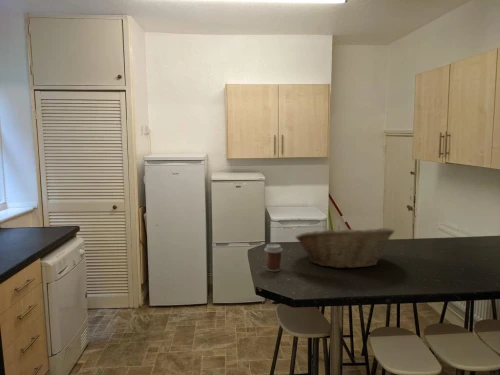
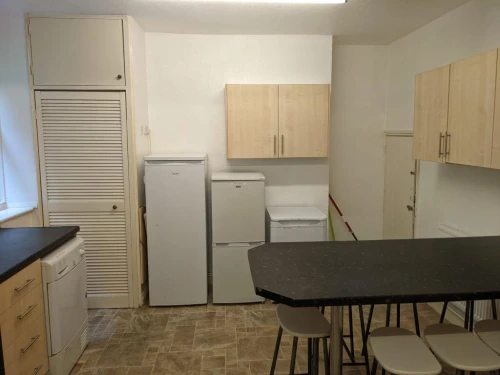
- coffee cup [263,243,284,272]
- fruit basket [294,224,395,269]
